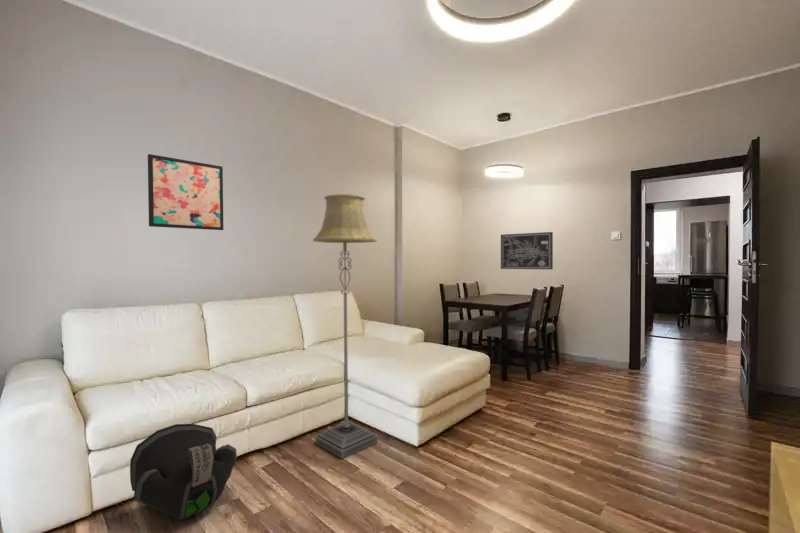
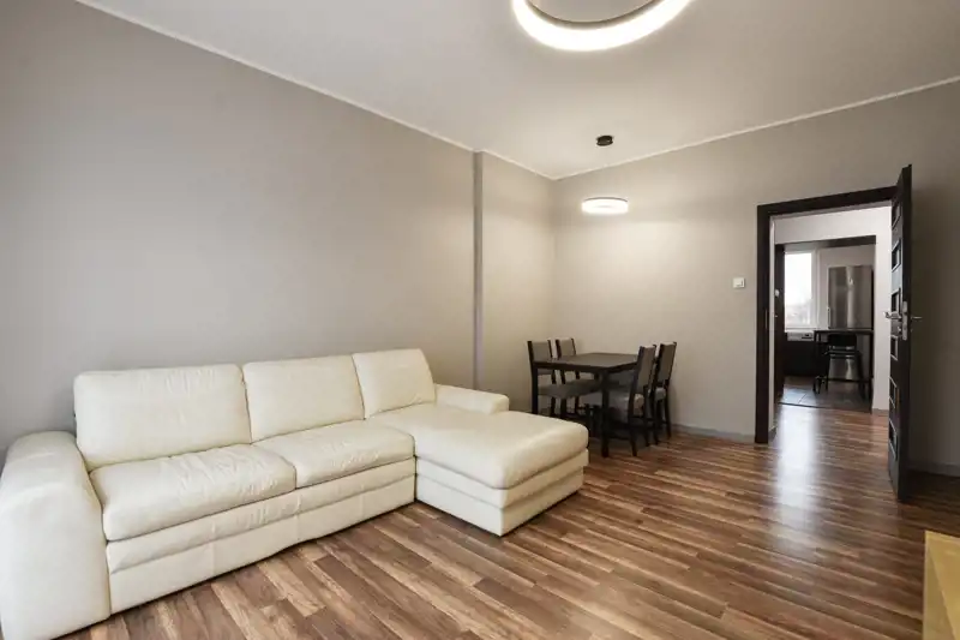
- wall art [147,153,224,231]
- wall art [500,231,554,270]
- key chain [129,423,238,521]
- floor lamp [312,193,379,460]
